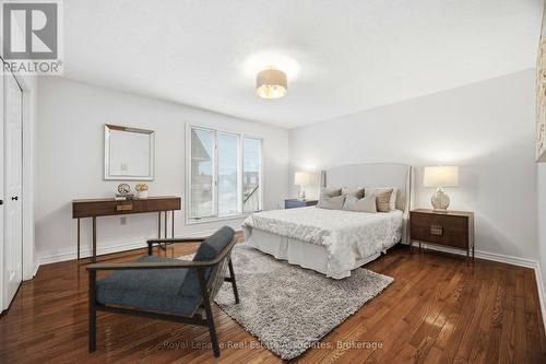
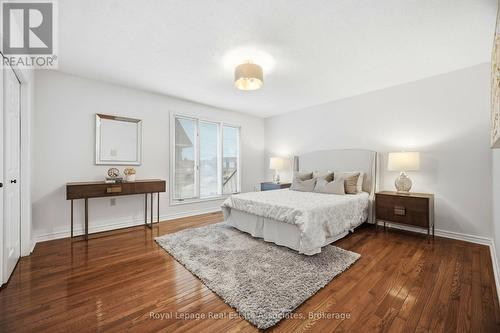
- armchair [84,225,241,359]
